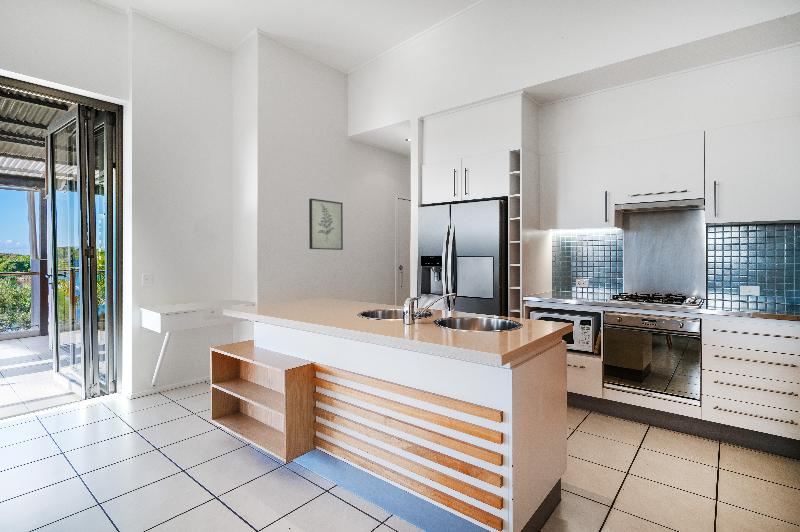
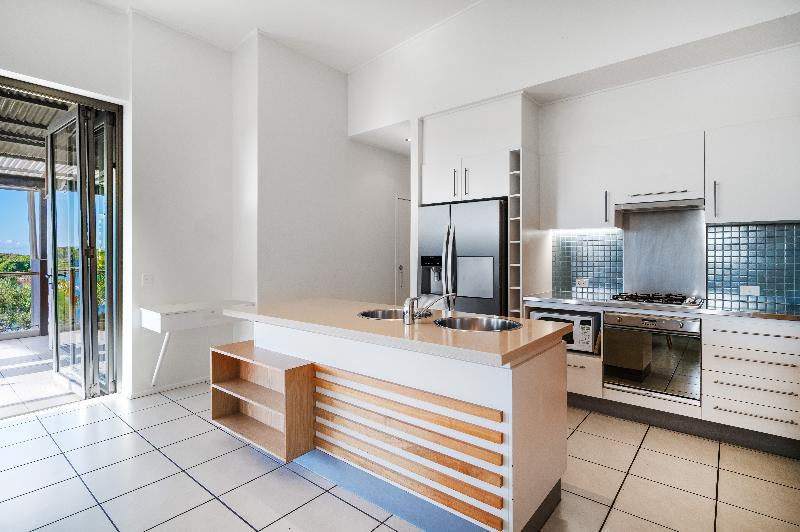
- wall art [308,198,344,251]
